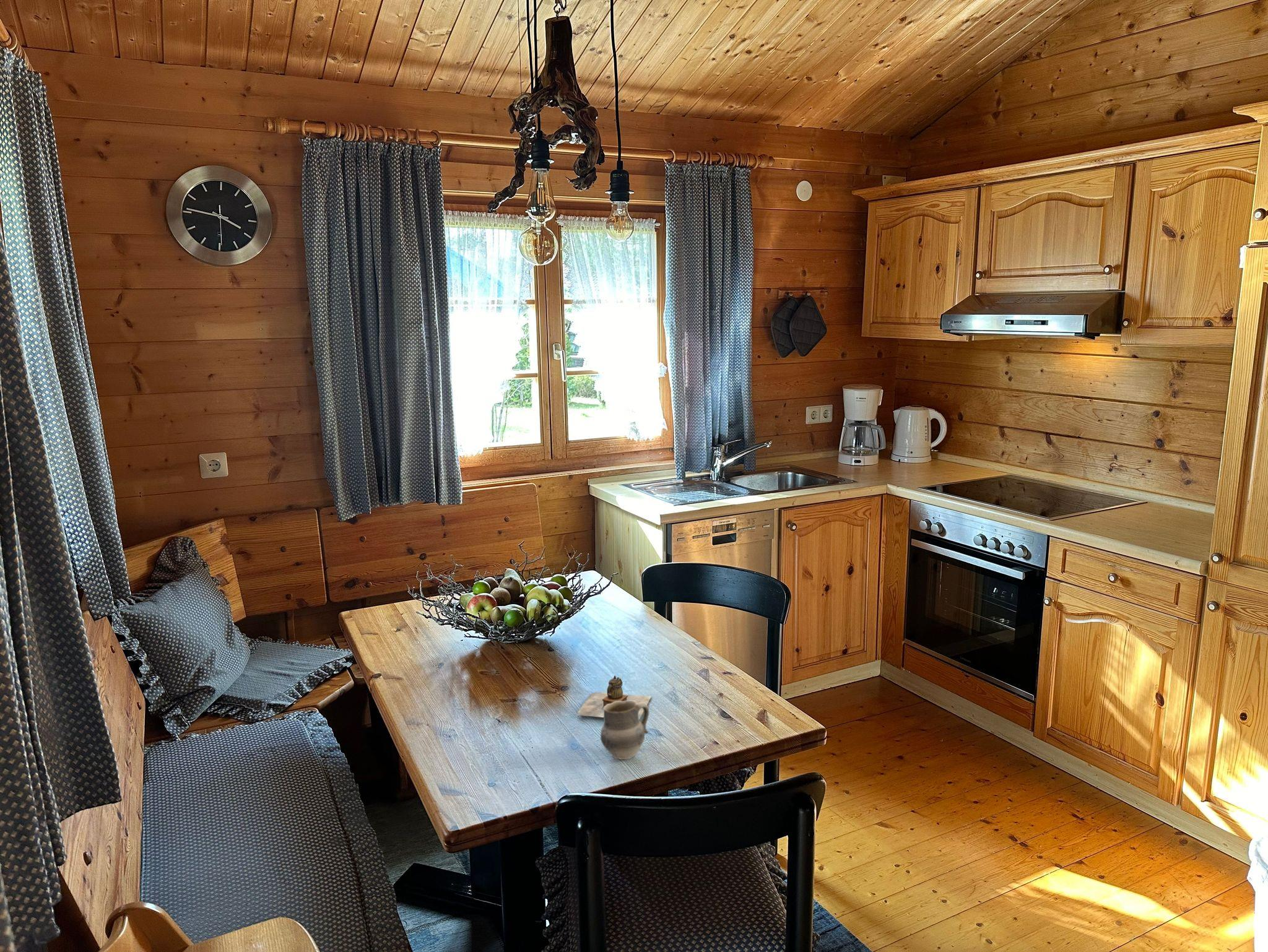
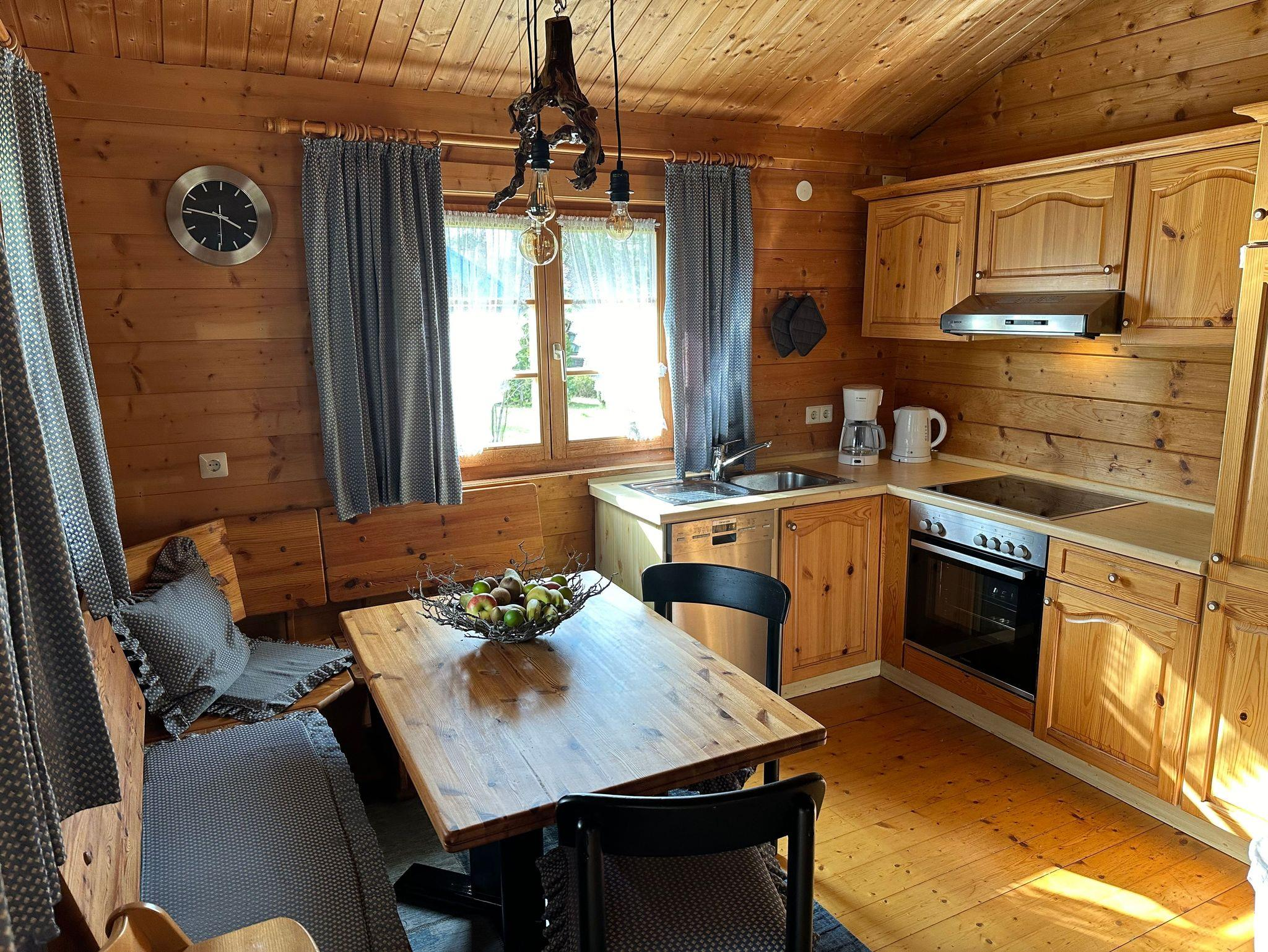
- teapot [577,675,652,720]
- cup [600,701,649,760]
